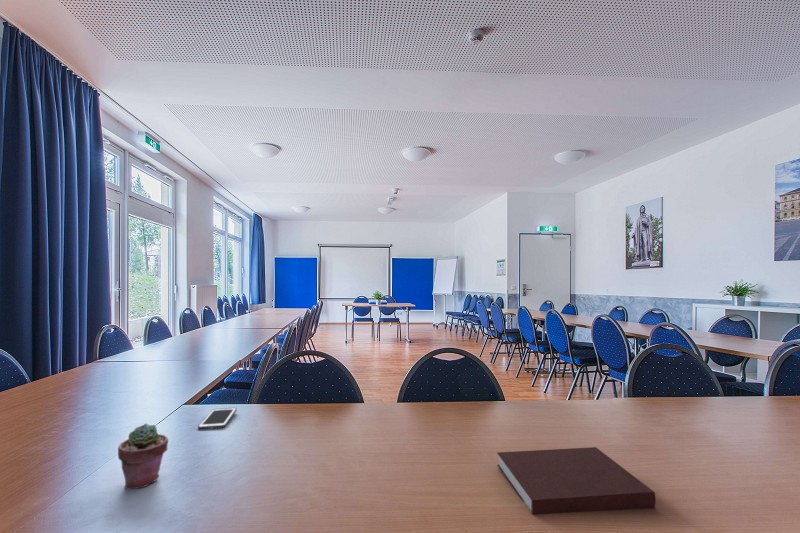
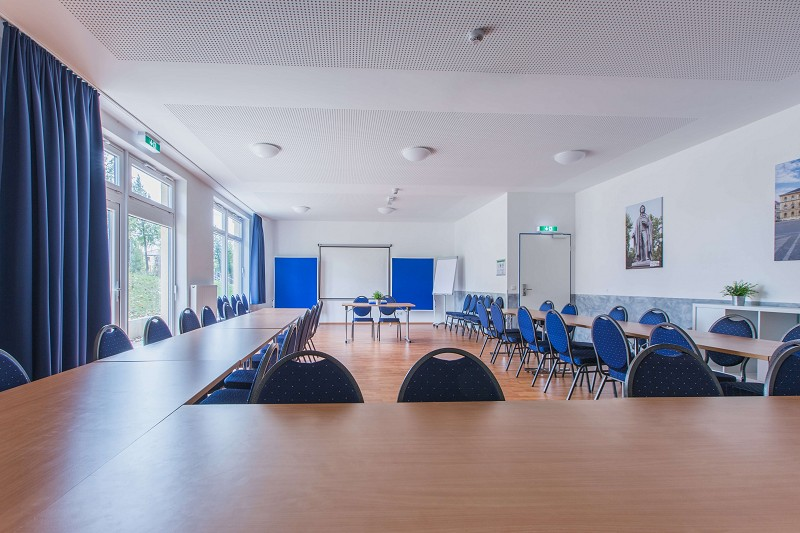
- notebook [496,446,656,516]
- cell phone [197,407,238,430]
- potted succulent [117,423,169,490]
